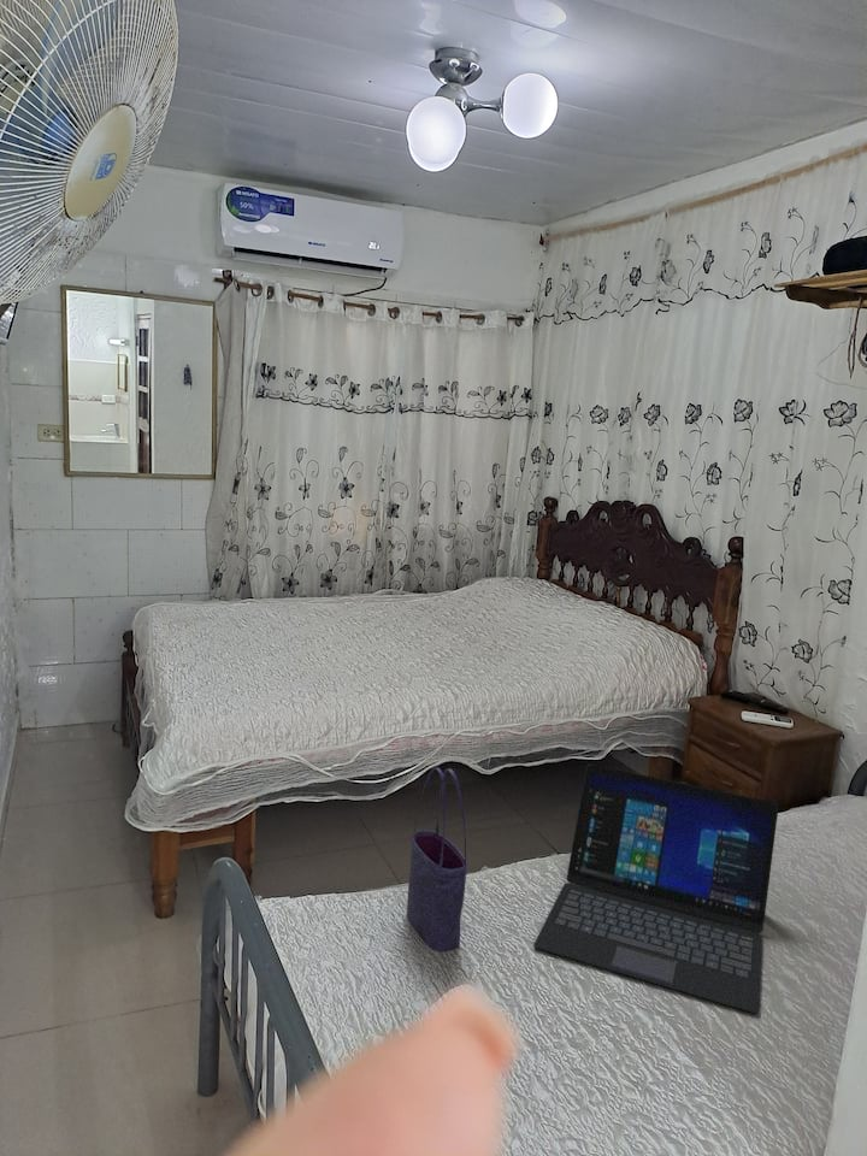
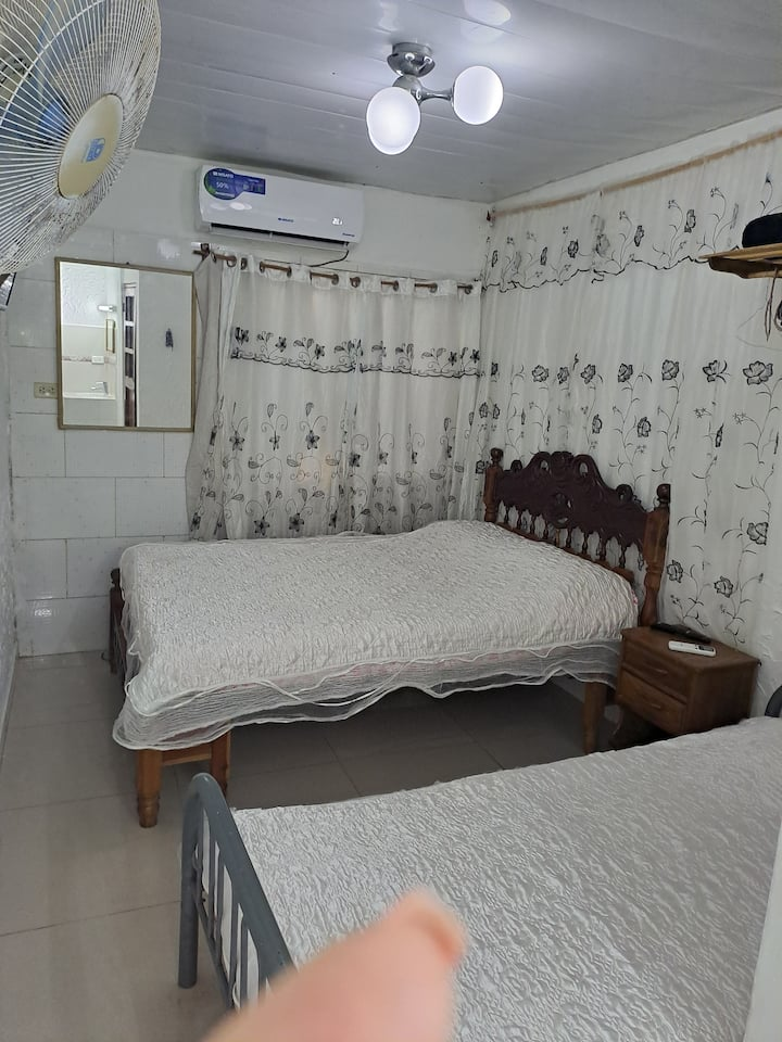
- tote bag [406,767,468,952]
- laptop [533,763,779,1014]
